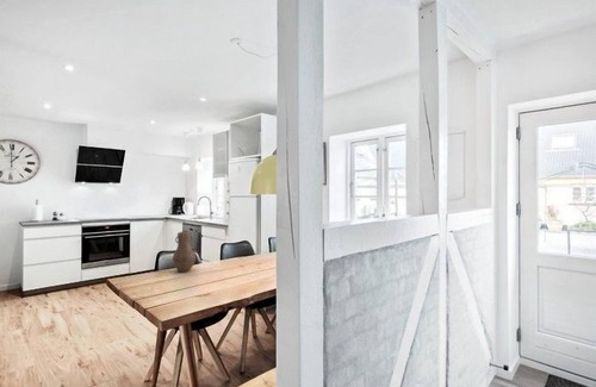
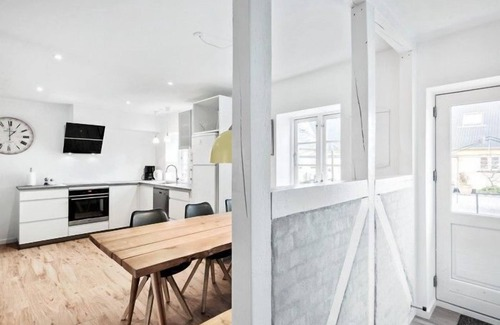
- vase [172,230,197,273]
